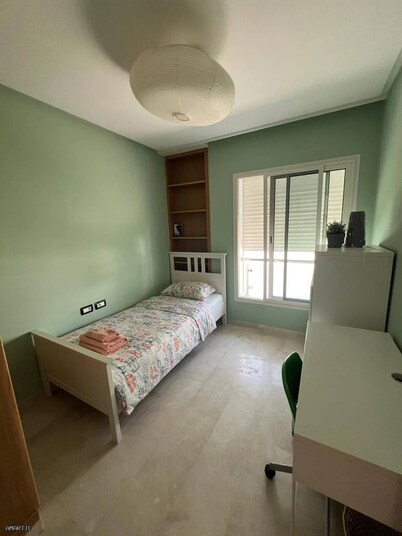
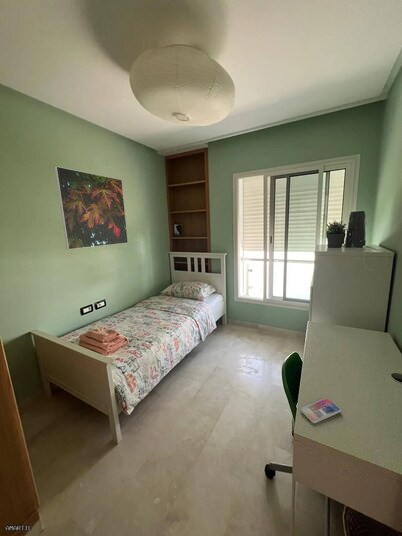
+ smartphone [299,397,342,424]
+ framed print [53,165,129,251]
